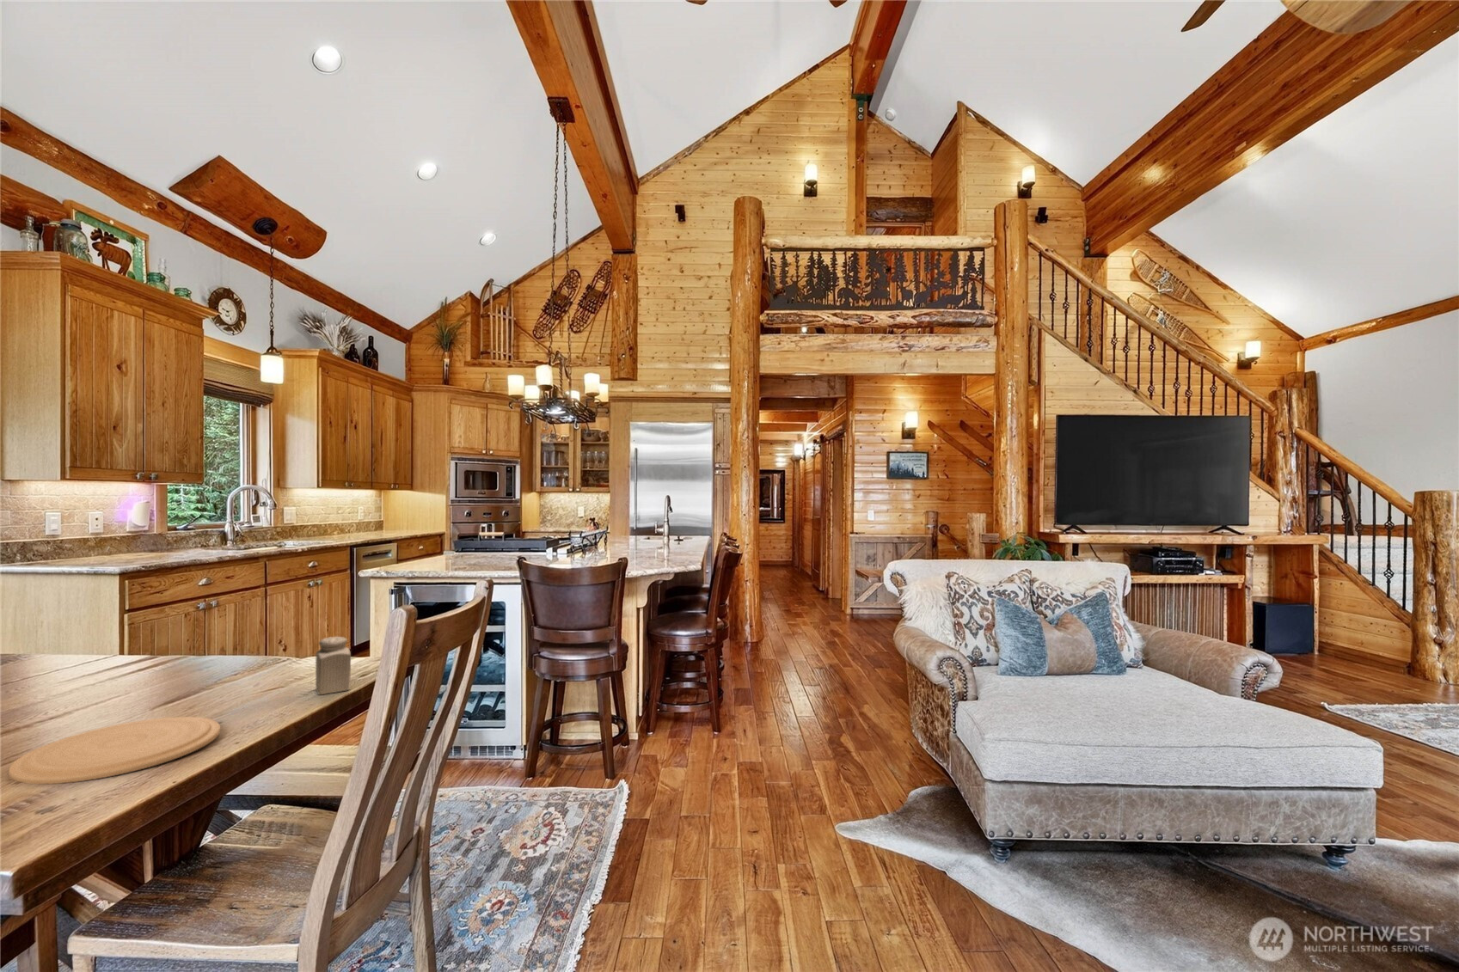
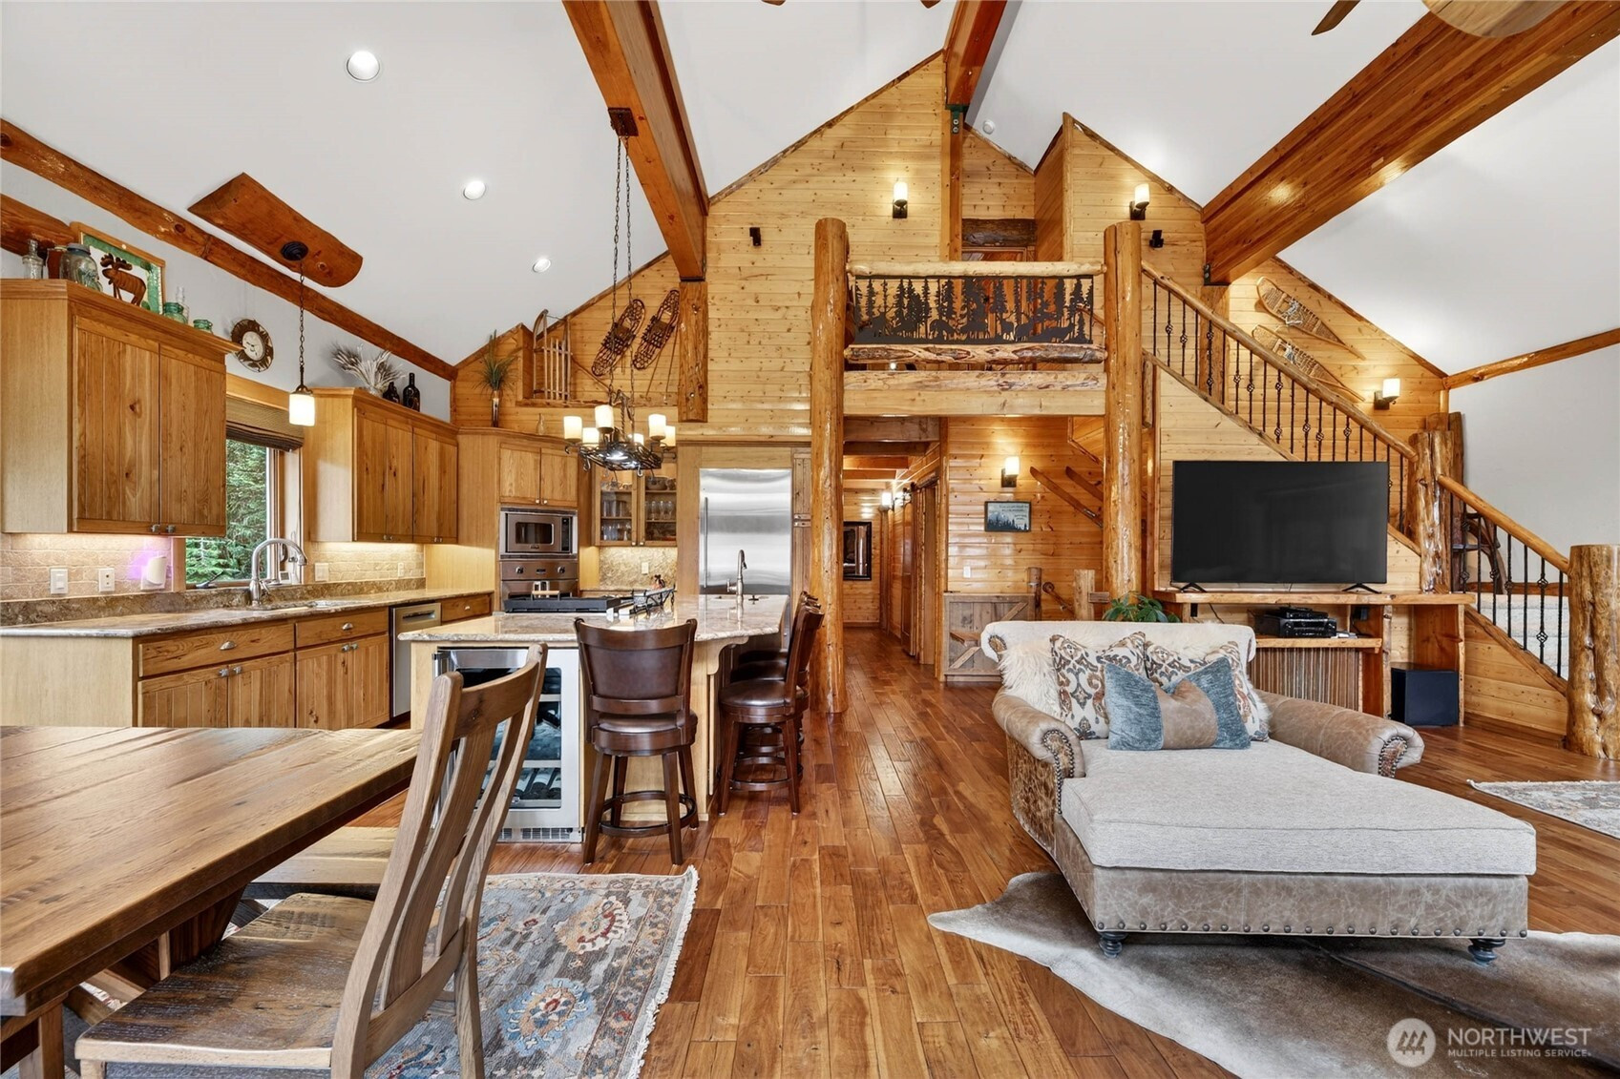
- plate [8,716,221,784]
- salt shaker [315,636,351,695]
